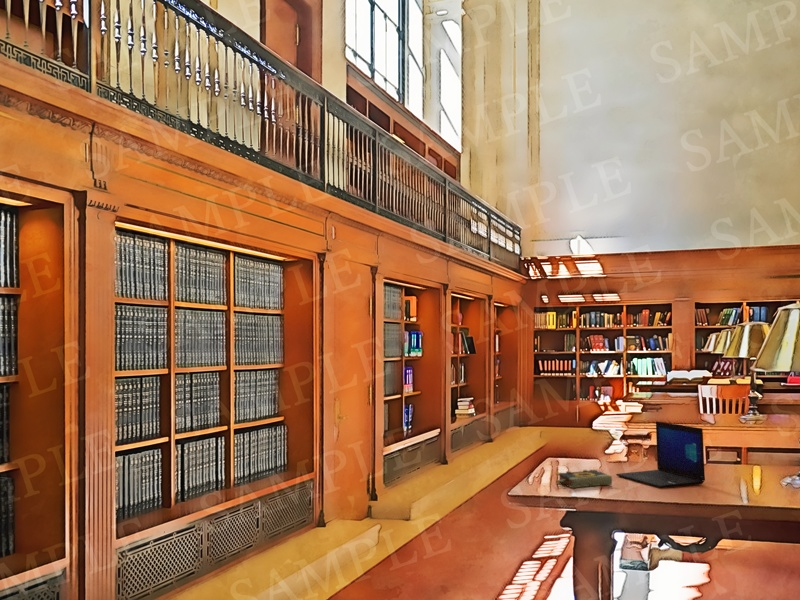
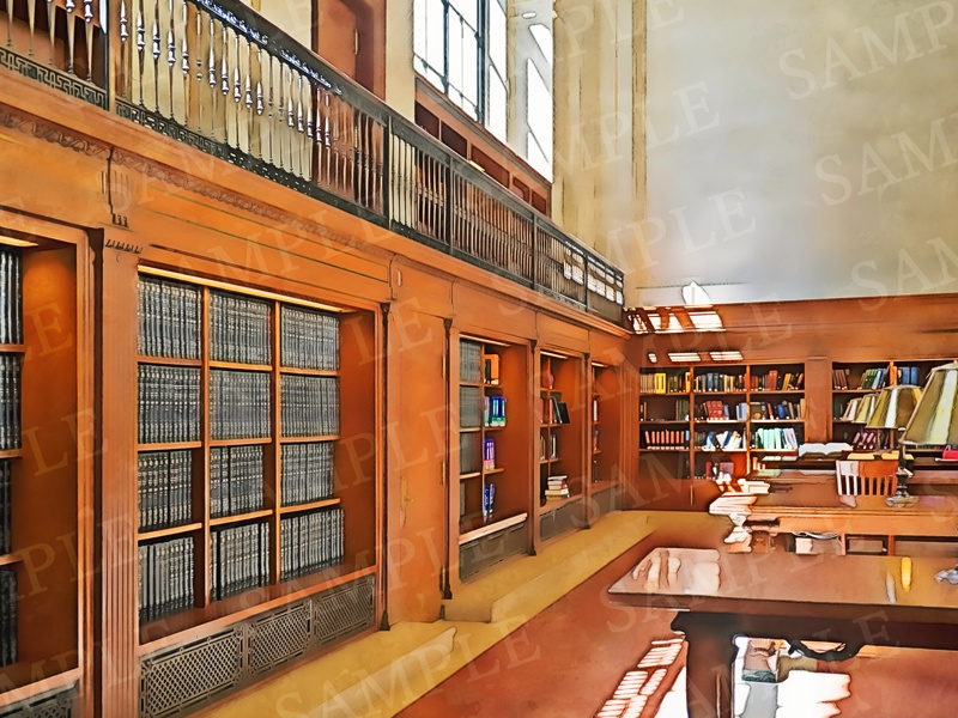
- book [555,468,613,489]
- laptop [615,421,706,489]
